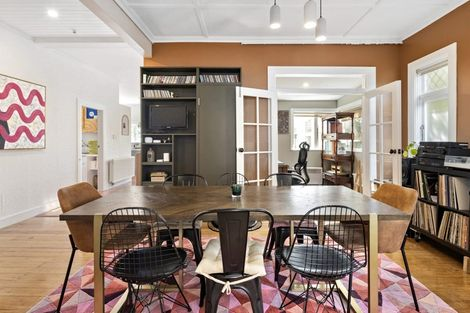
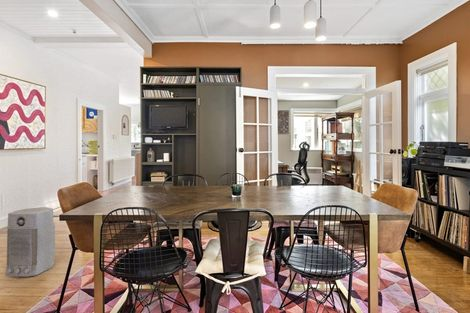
+ air purifier [5,206,56,278]
